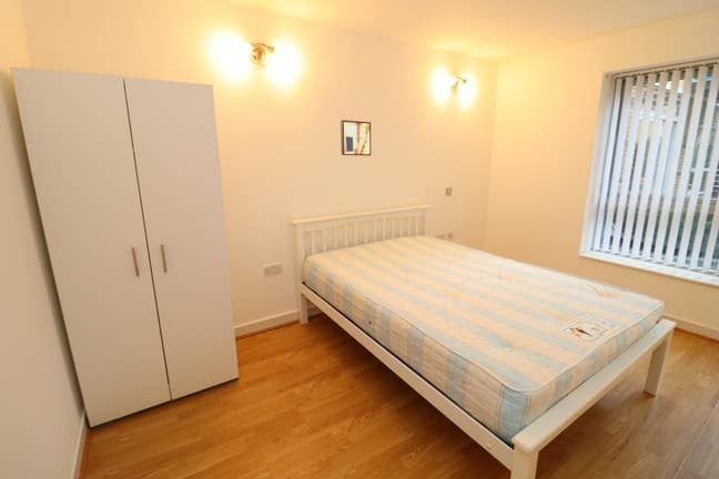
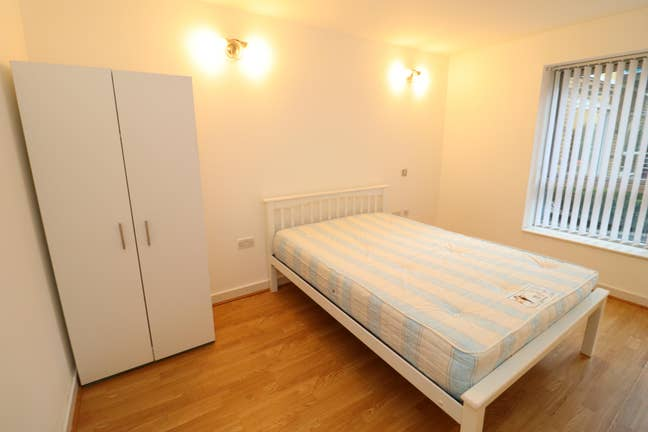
- wall art [340,119,372,156]
